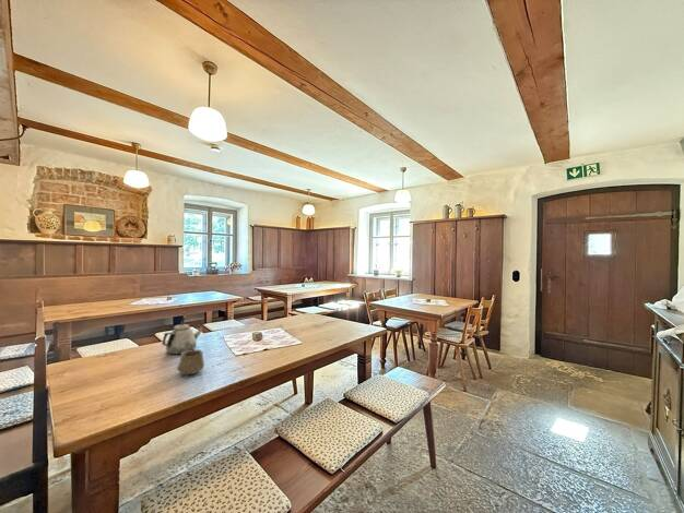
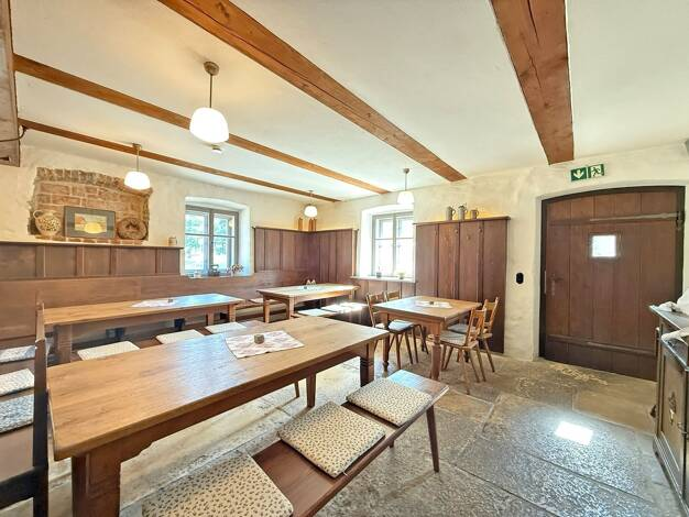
- teapot [162,322,204,355]
- cup [176,348,205,375]
